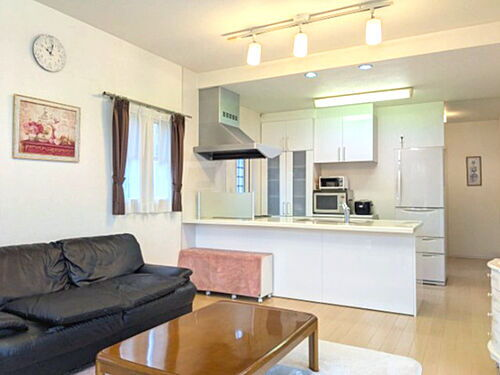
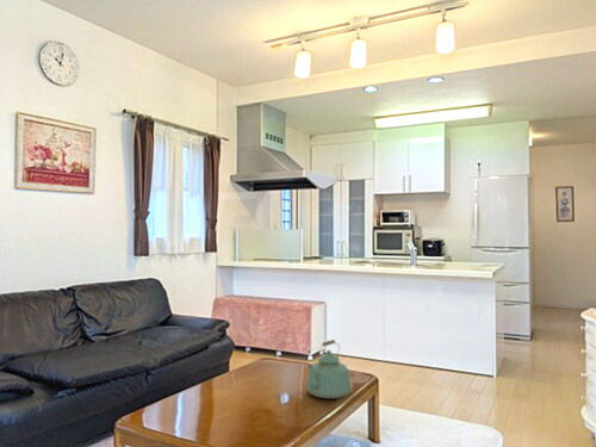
+ kettle [305,339,352,399]
